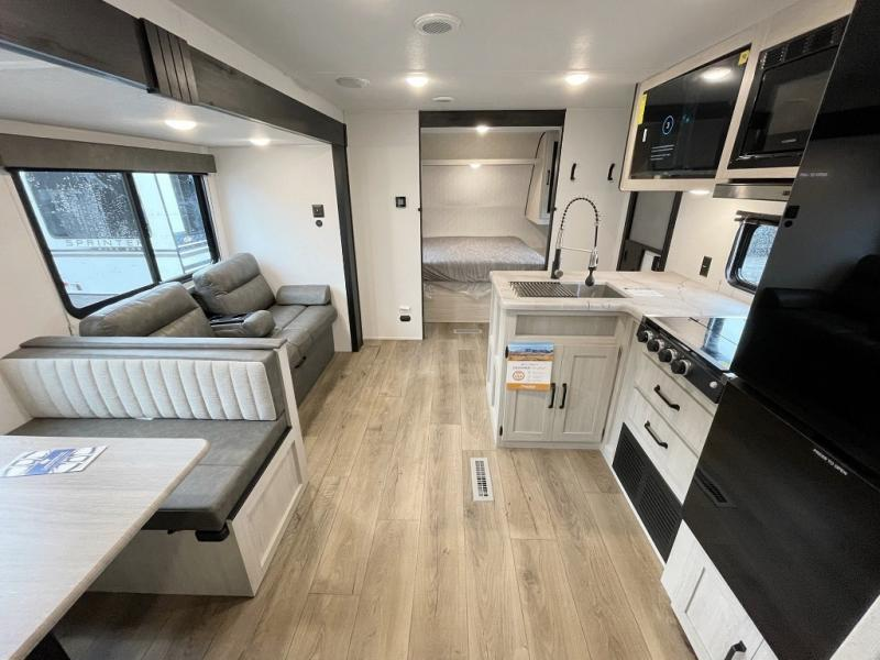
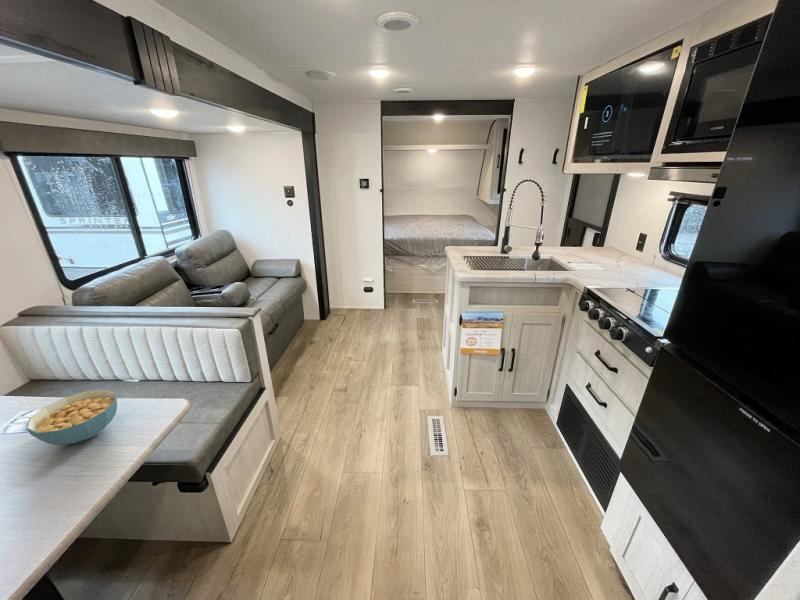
+ cereal bowl [25,388,118,446]
